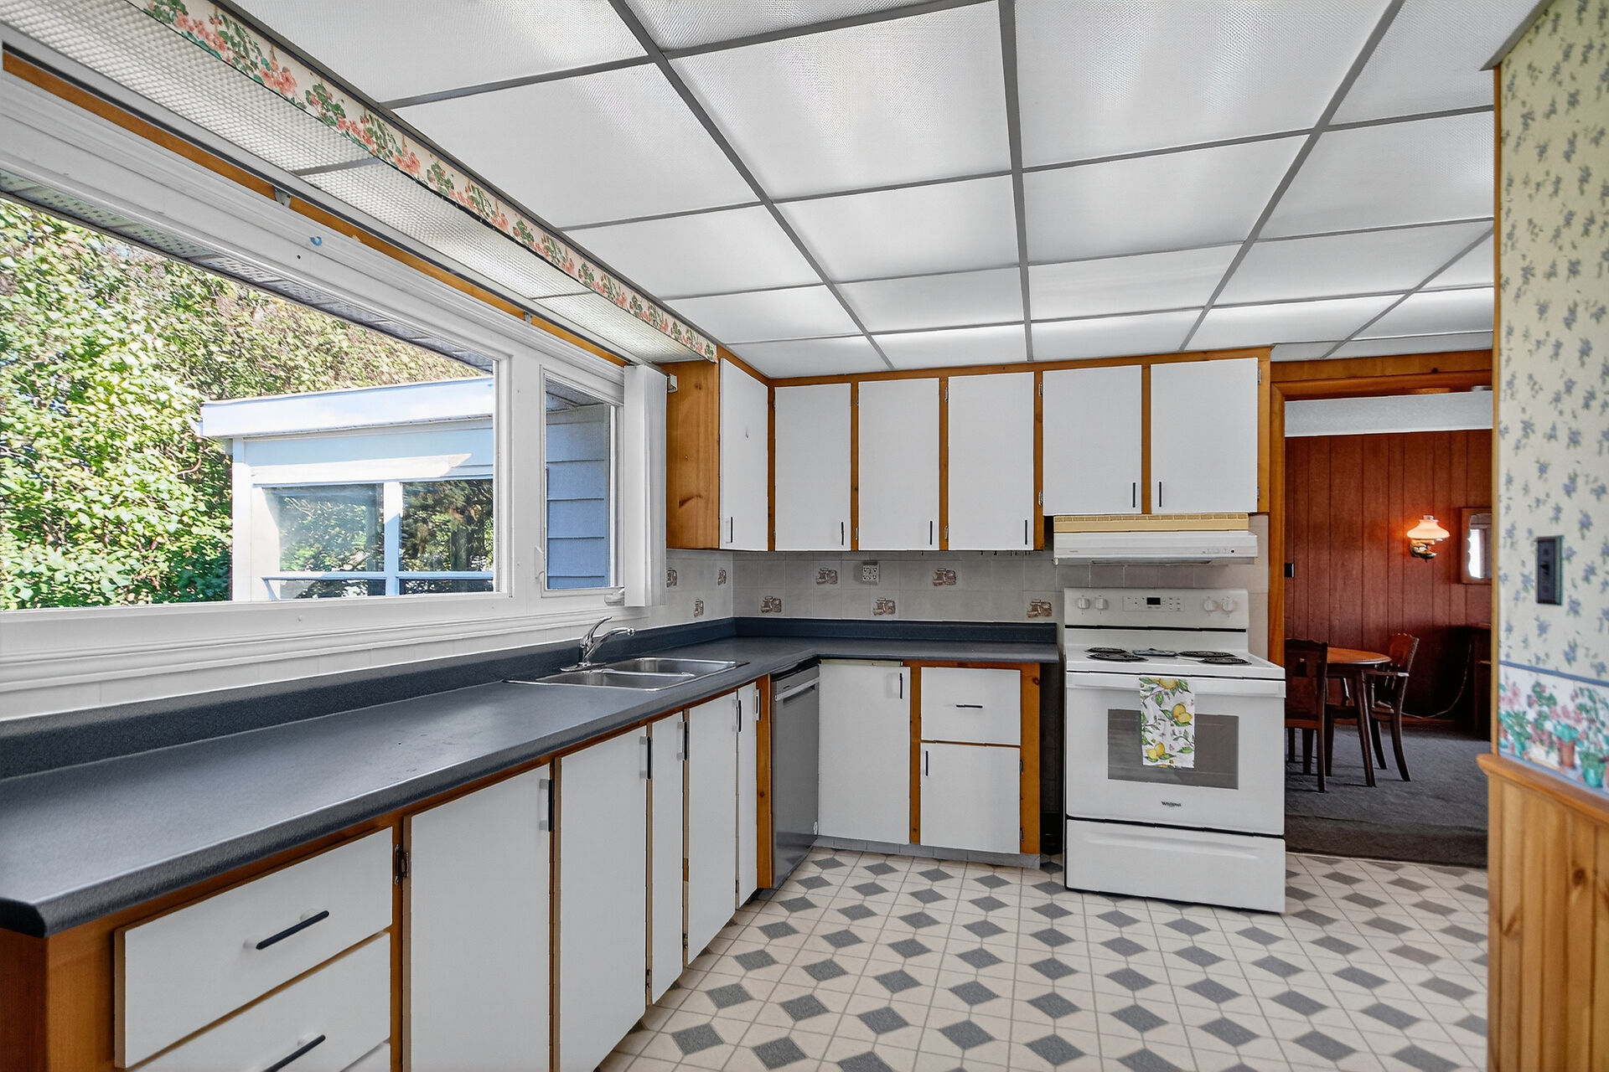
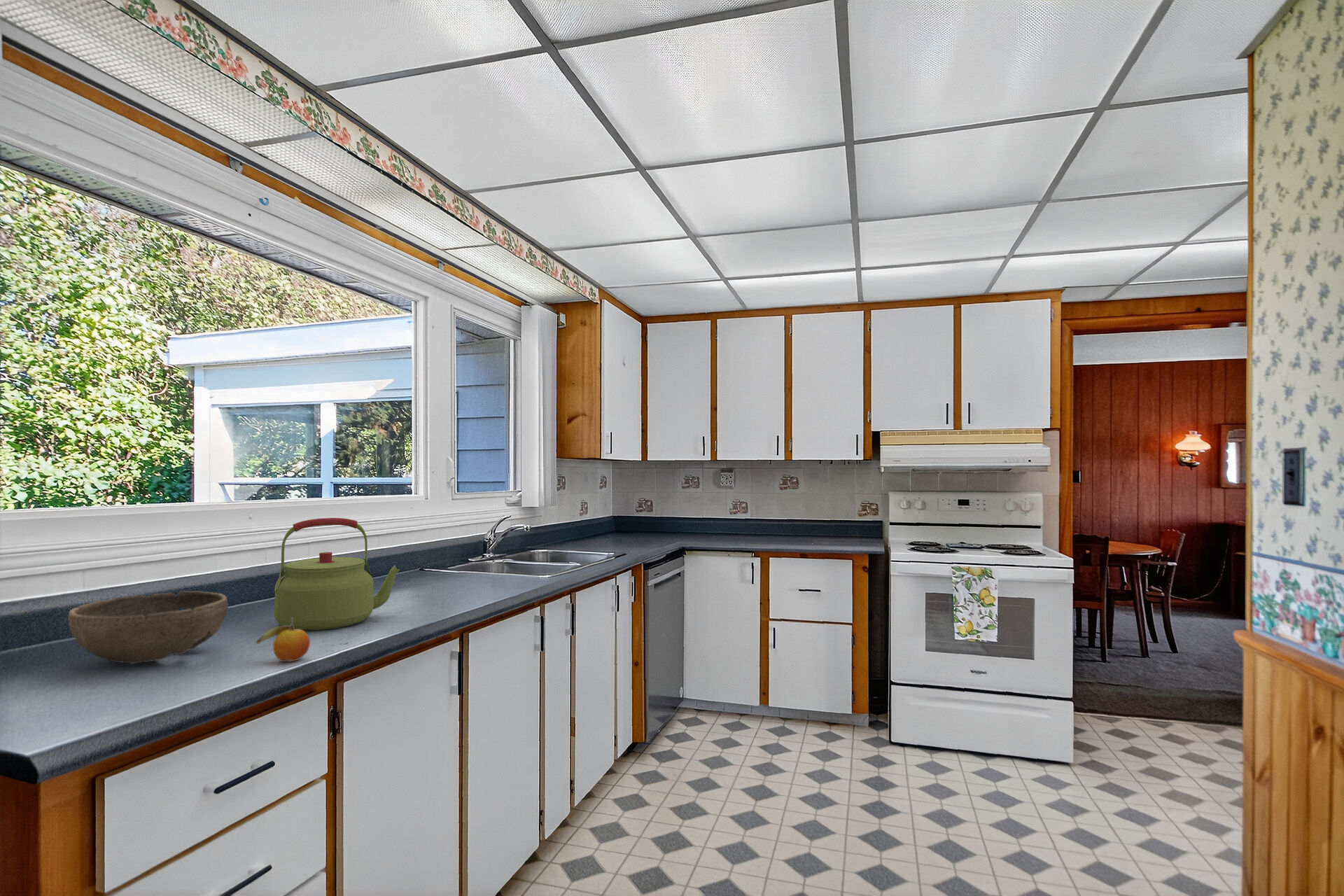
+ kettle [274,517,400,631]
+ fruit [254,617,311,662]
+ bowl [67,590,229,664]
